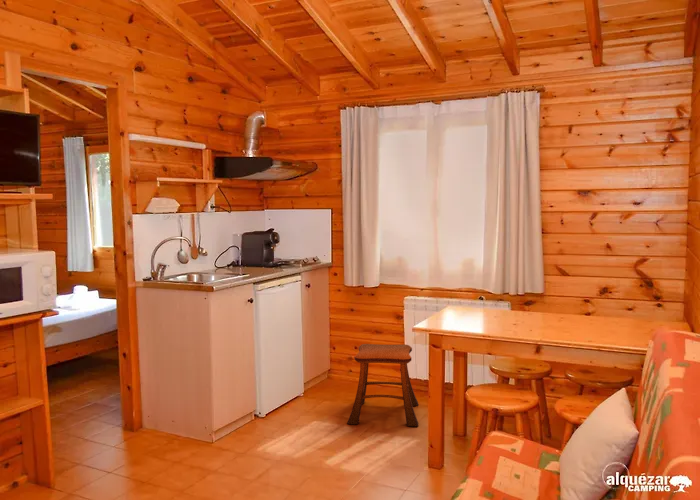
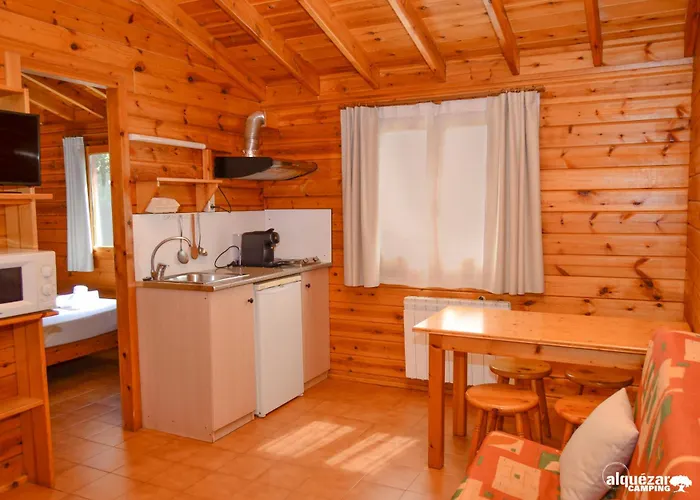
- stool [346,343,419,427]
